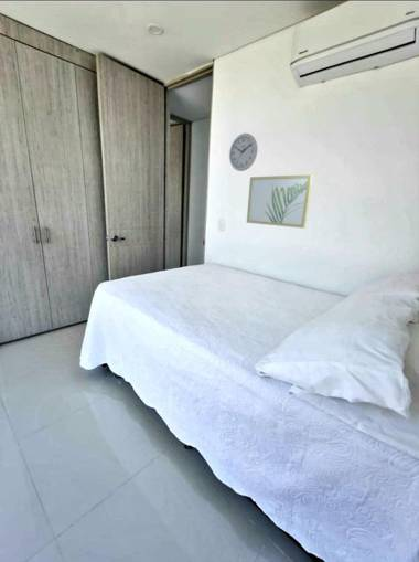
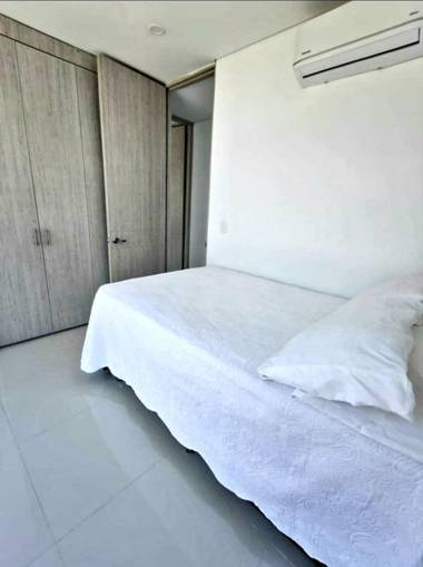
- wall art [246,173,314,230]
- wall clock [228,132,259,172]
